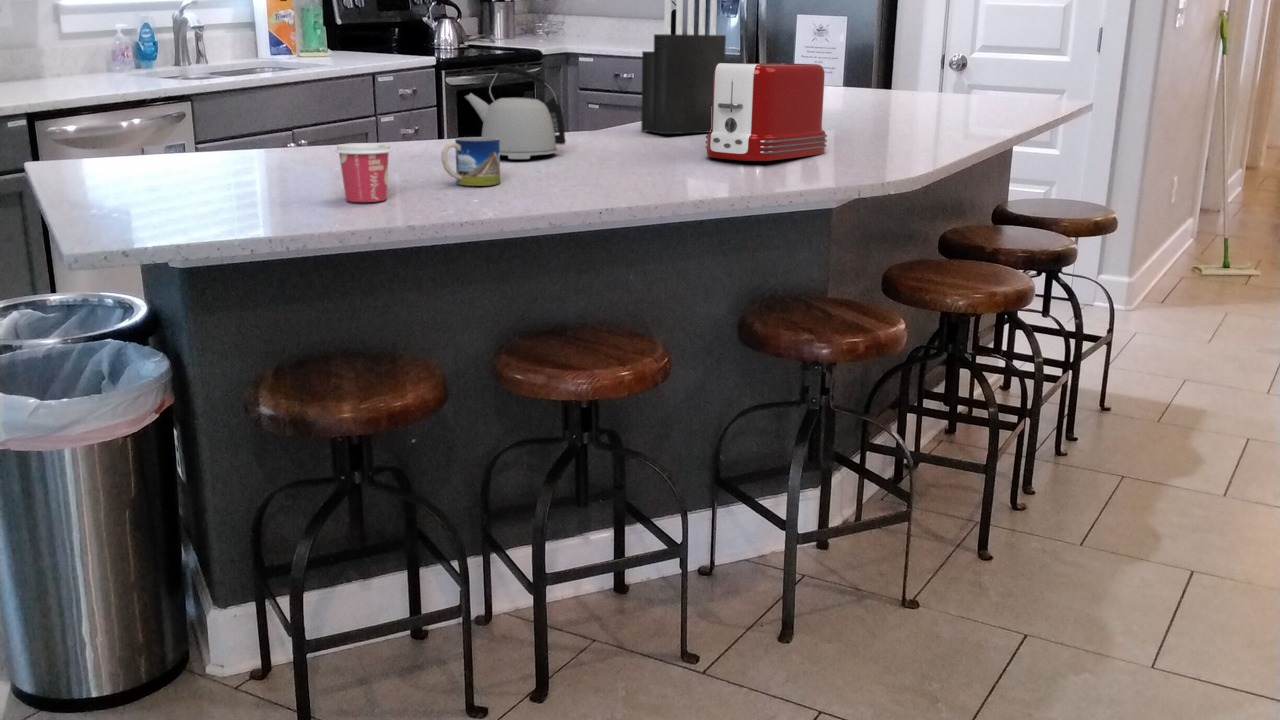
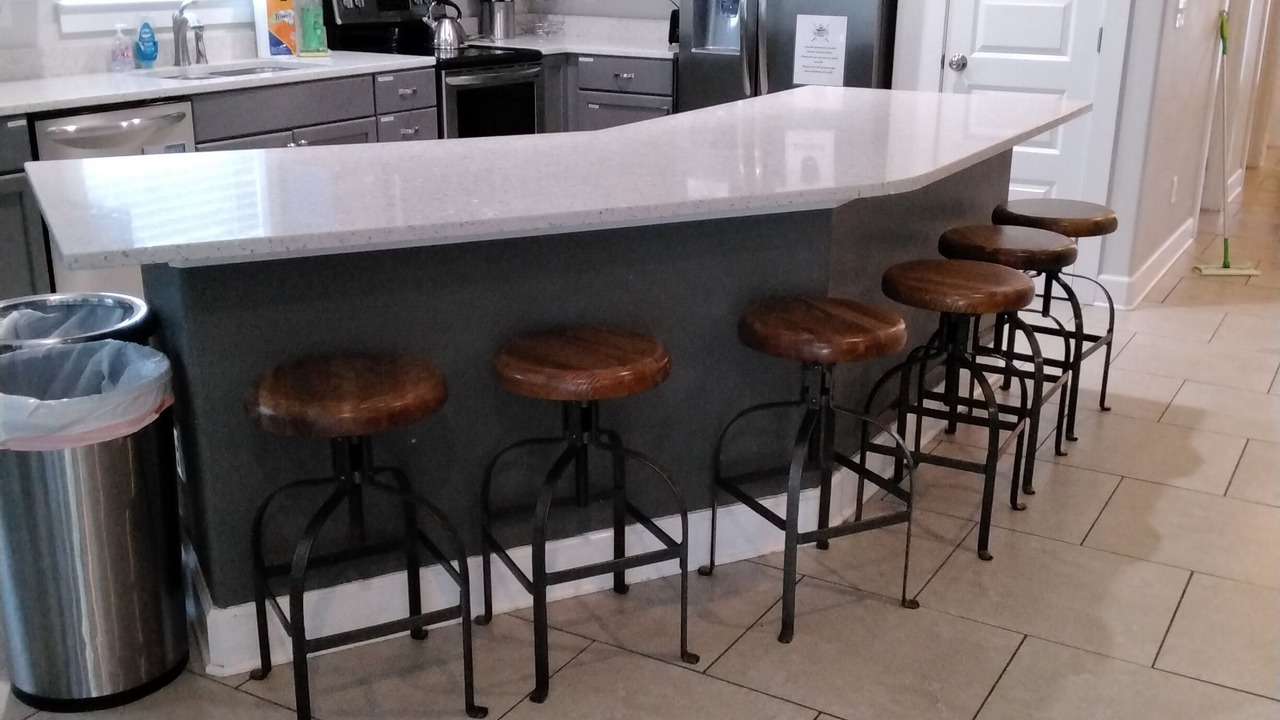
- cup [334,142,394,203]
- toaster [704,62,828,162]
- mug [440,136,501,187]
- knife block [640,0,727,135]
- kettle [464,64,567,160]
